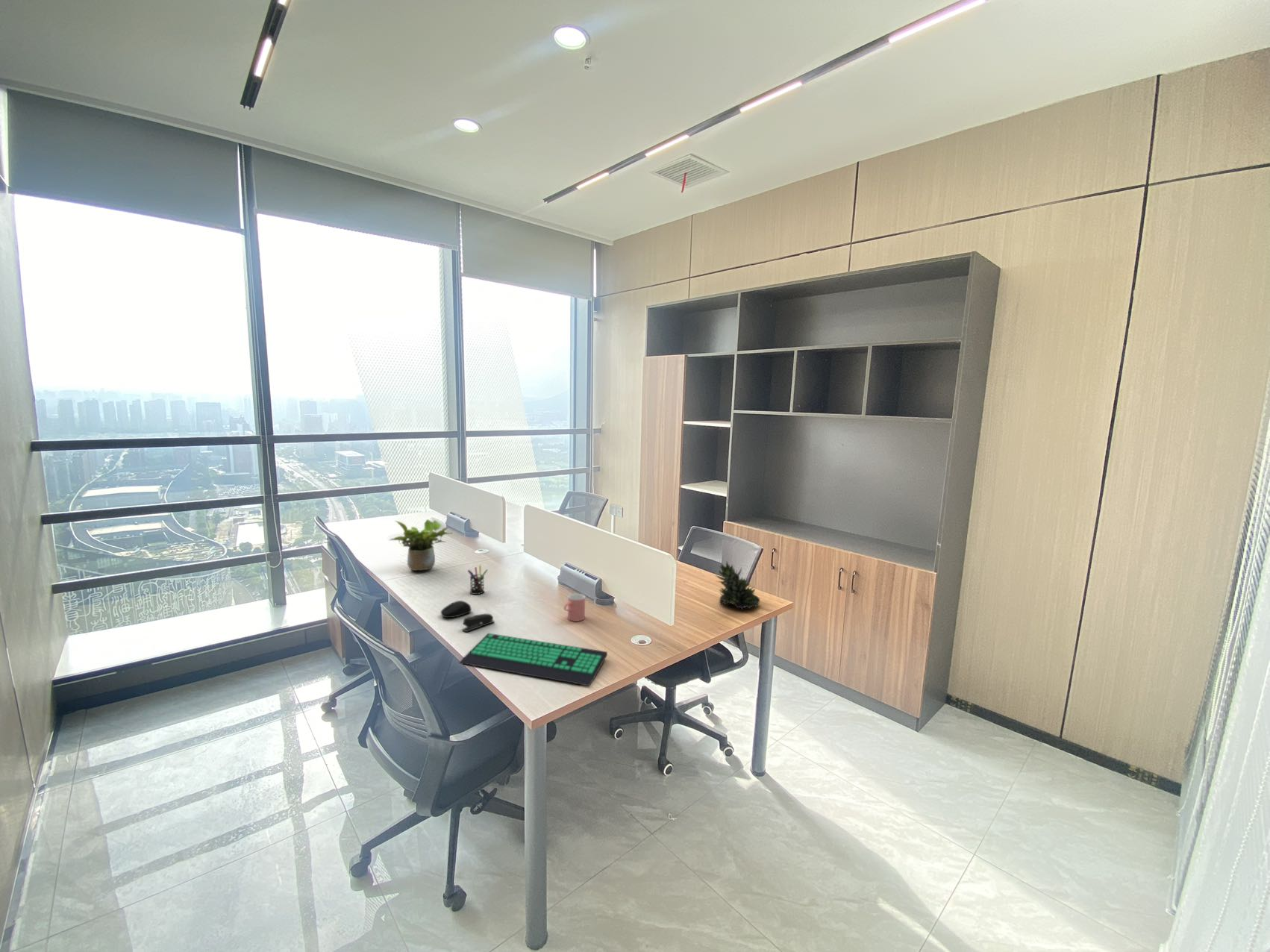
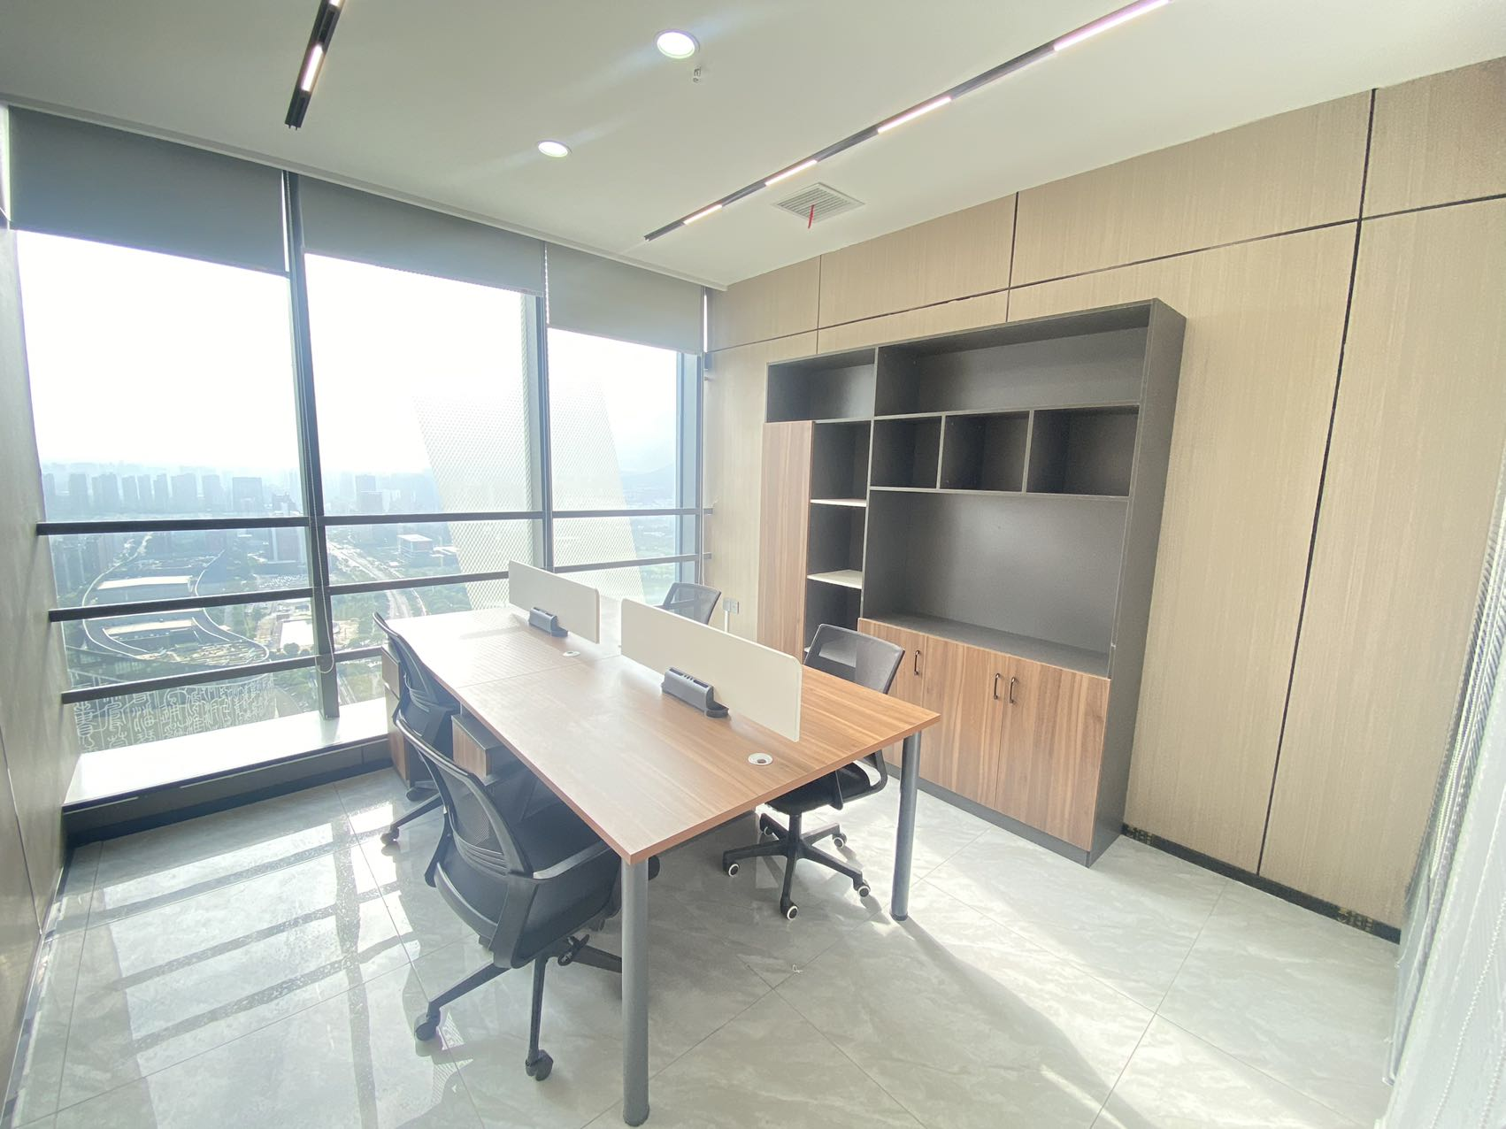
- computer keyboard [459,633,608,687]
- computer mouse [440,600,472,619]
- cup [563,593,586,622]
- stapler [462,613,495,633]
- potted plant [389,519,454,571]
- pen holder [467,565,489,595]
- succulent plant [715,561,760,610]
